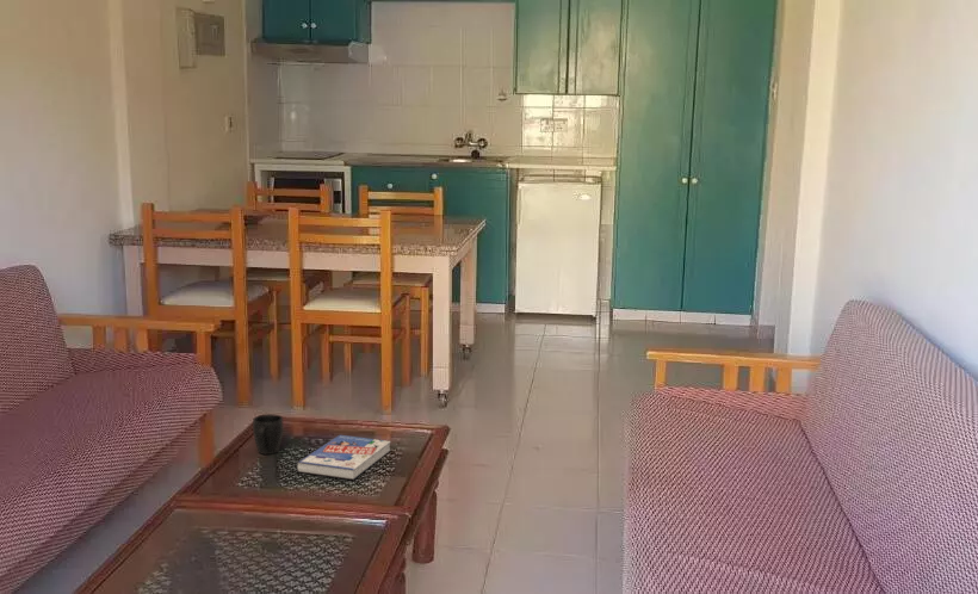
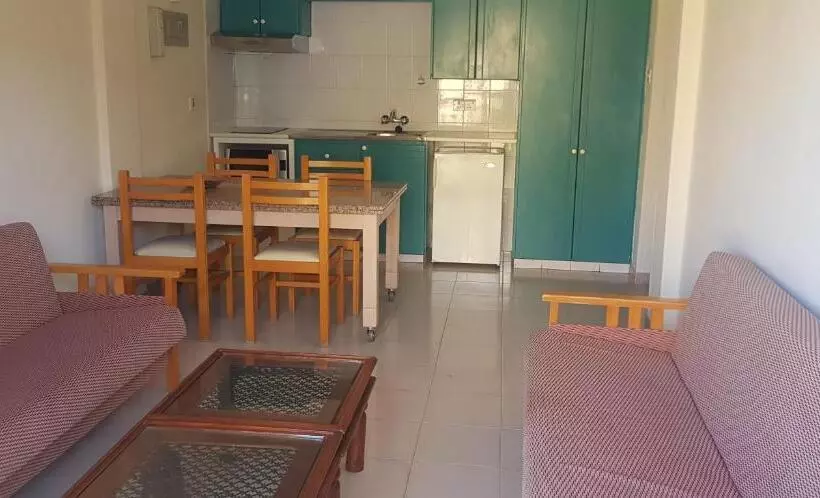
- mug [252,413,284,456]
- book [296,434,392,481]
